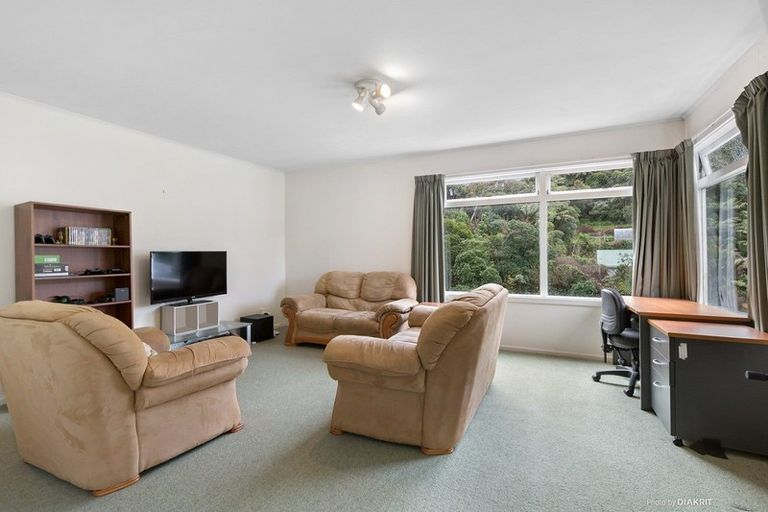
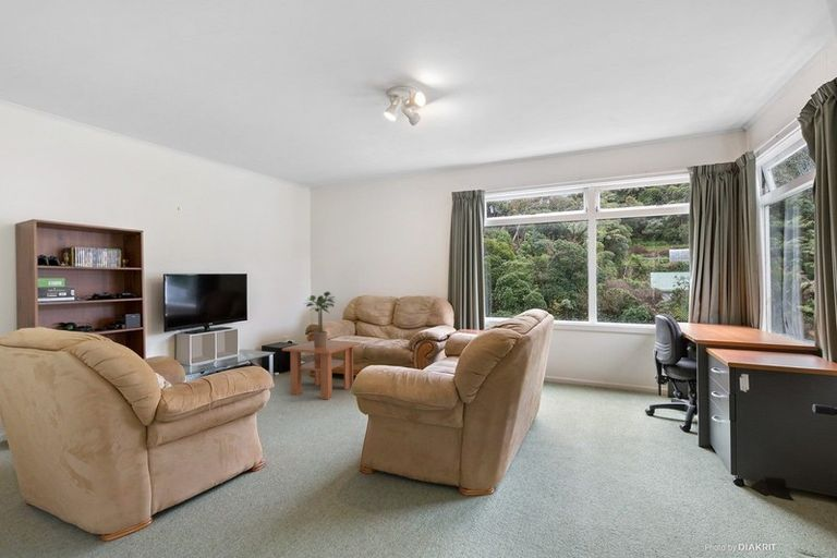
+ coffee table [281,339,361,400]
+ potted plant [304,291,337,348]
